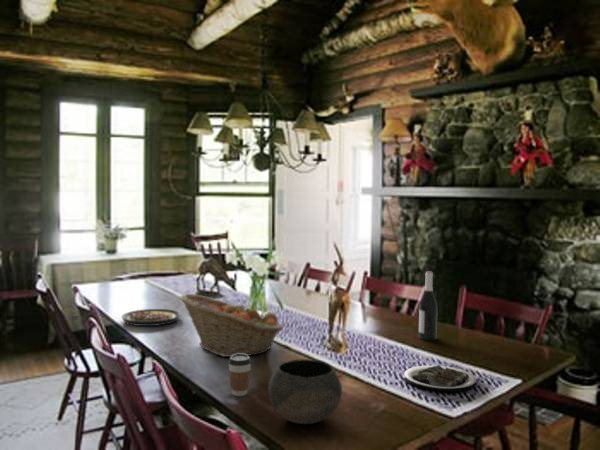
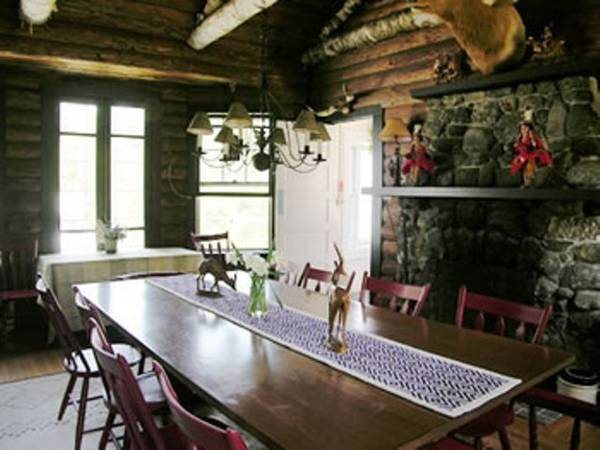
- wine bottle [418,270,438,342]
- plate [120,308,182,327]
- coffee cup [227,354,252,397]
- fruit basket [180,293,284,358]
- plate [403,364,478,392]
- bowl [268,358,343,425]
